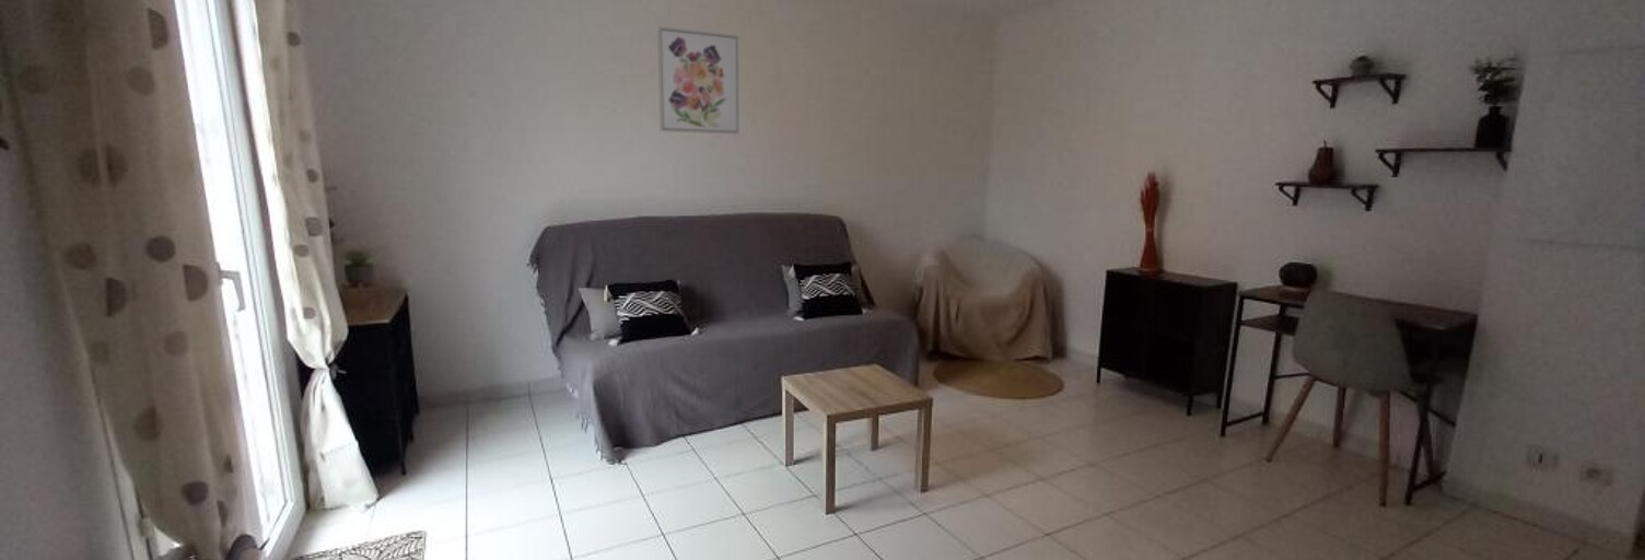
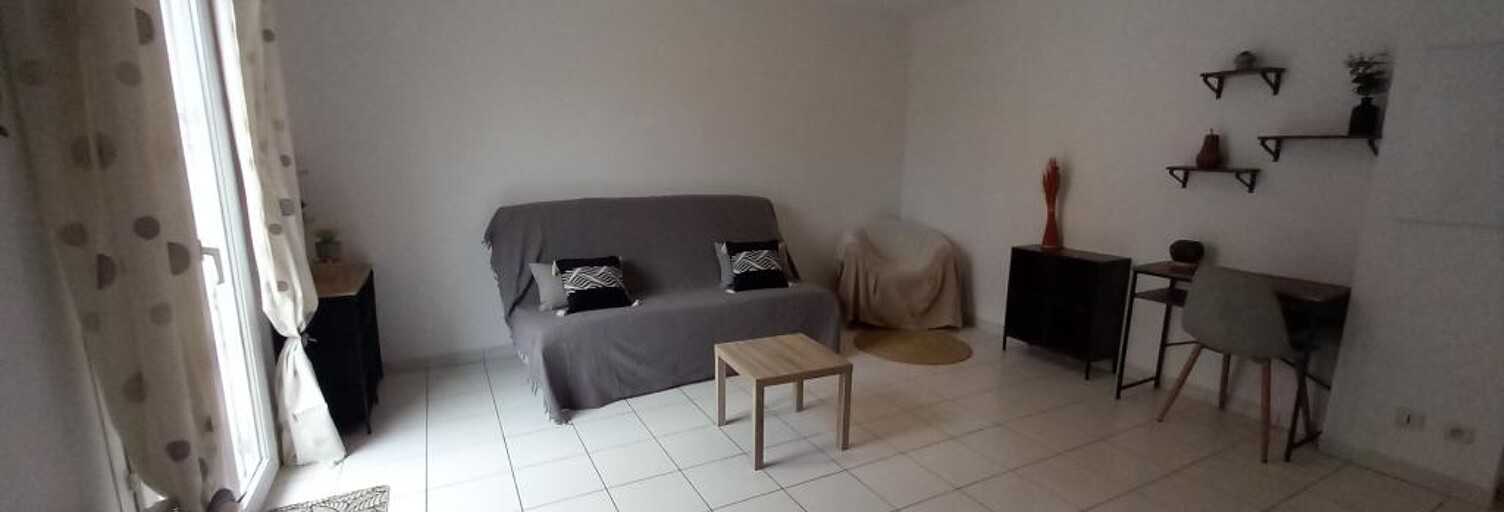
- wall art [656,25,740,136]
